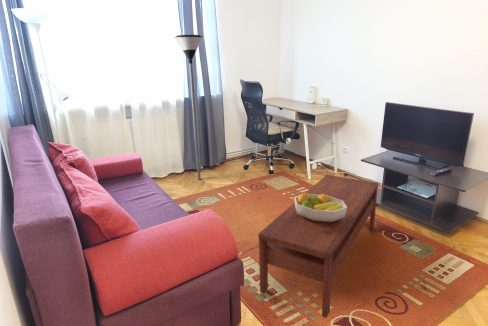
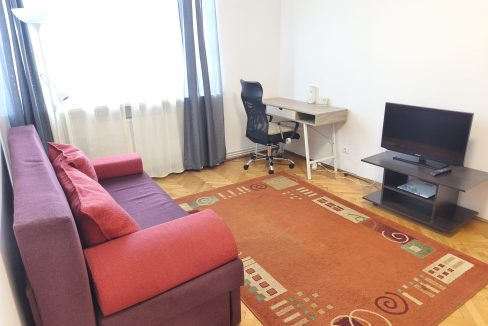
- fruit bowl [293,192,347,222]
- floor lamp [174,34,204,181]
- coffee table [257,174,380,319]
